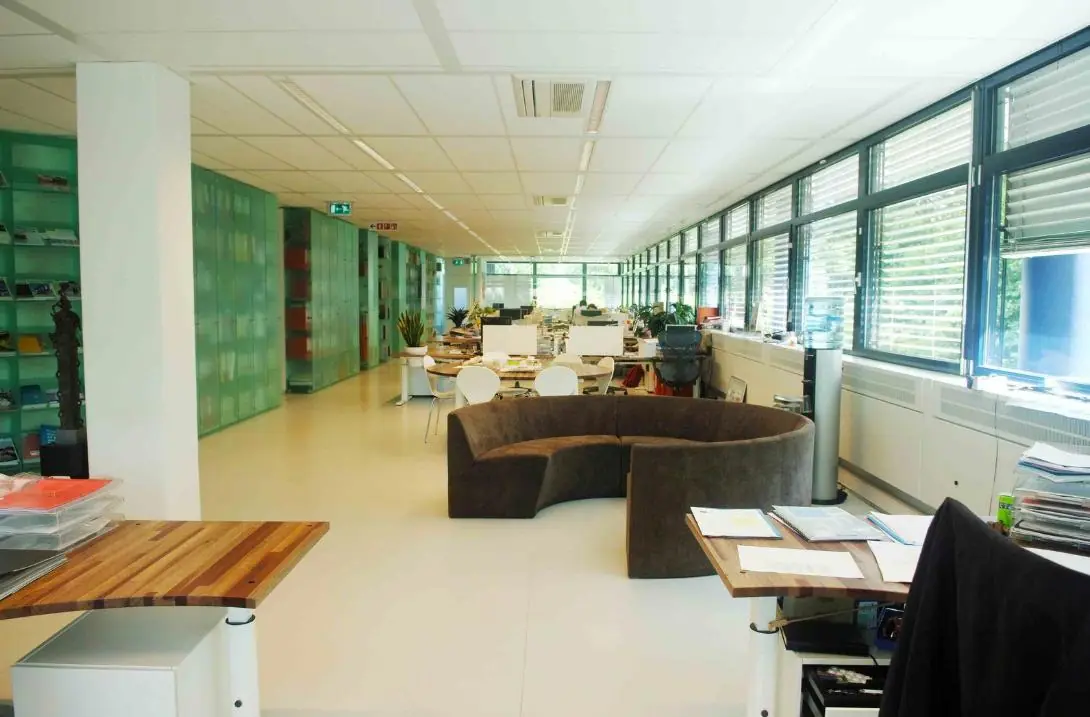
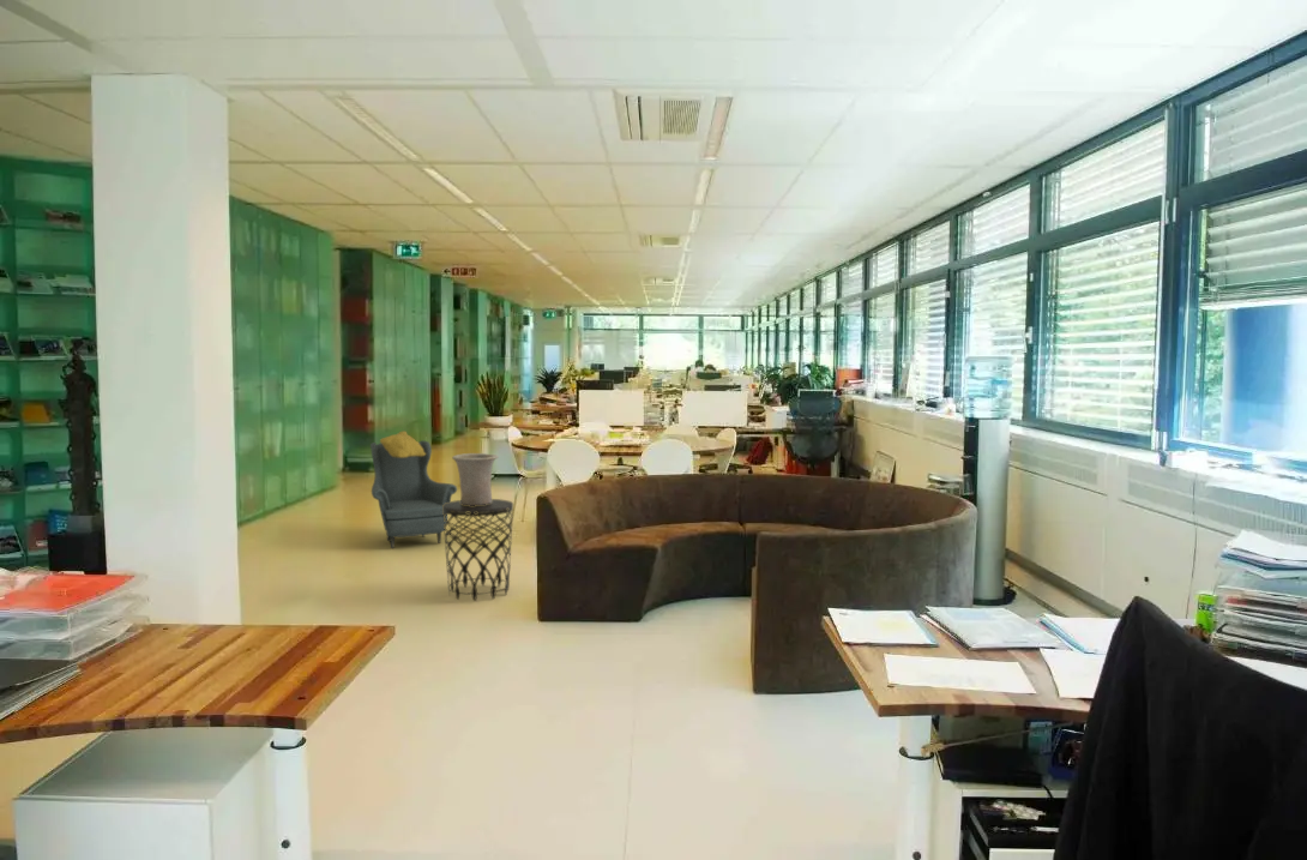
+ armchair [369,431,458,549]
+ vase [451,452,499,506]
+ side table [442,498,514,602]
